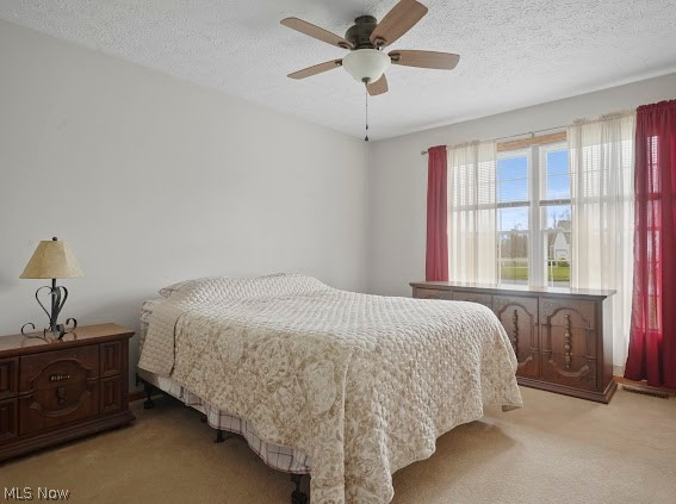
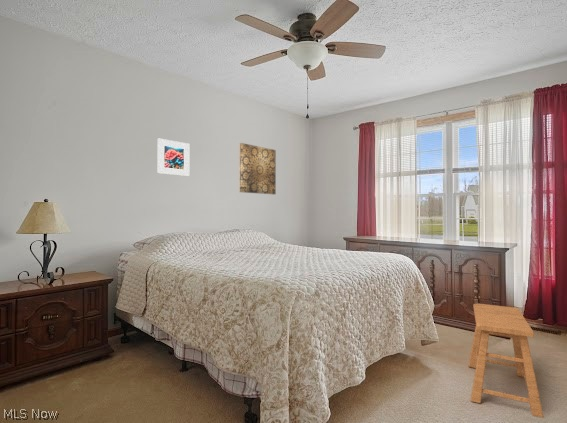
+ stool [468,303,545,419]
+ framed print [157,138,190,177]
+ wall art [238,142,277,195]
